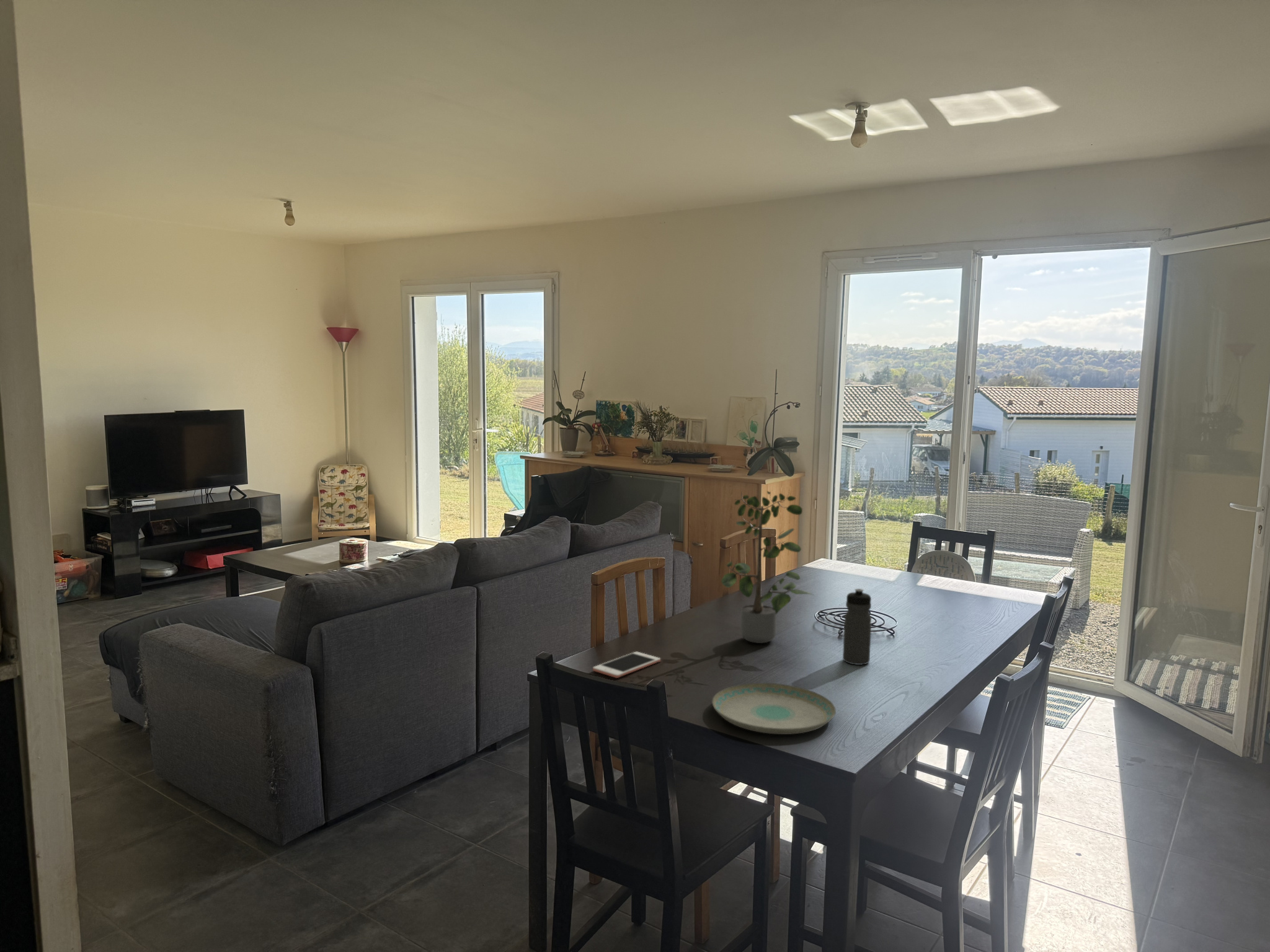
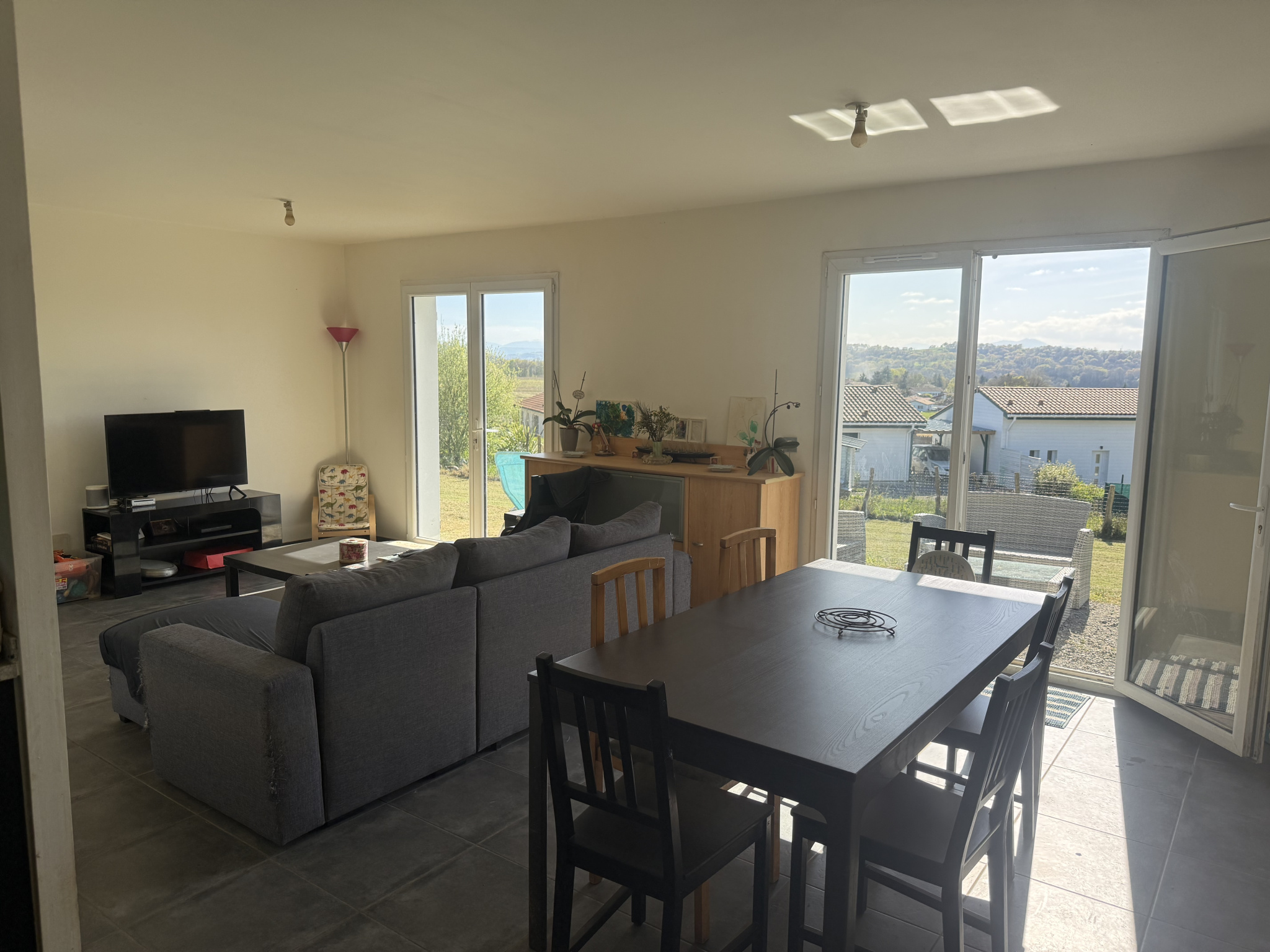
- plate [711,682,837,735]
- water bottle [842,588,873,666]
- cell phone [592,651,661,679]
- potted plant [721,490,815,644]
